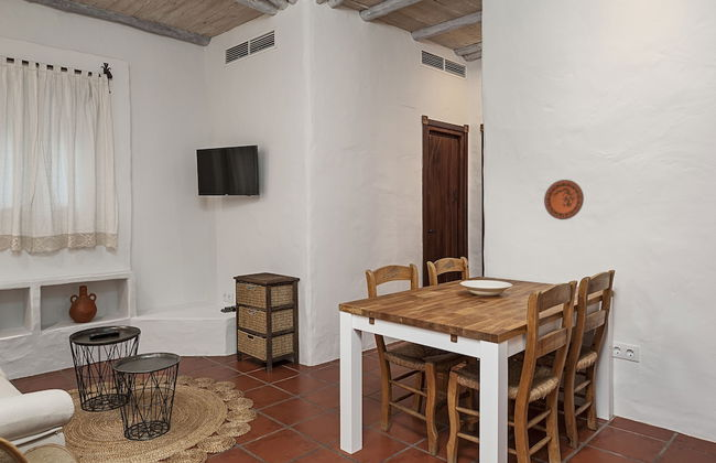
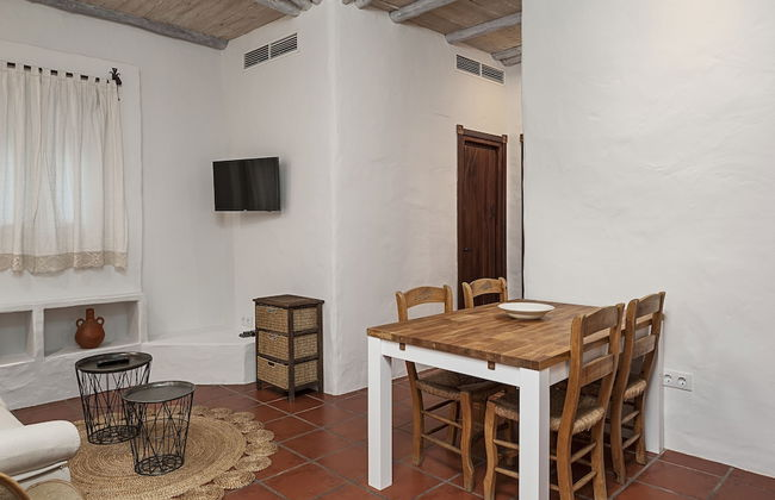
- decorative plate [543,179,585,220]
